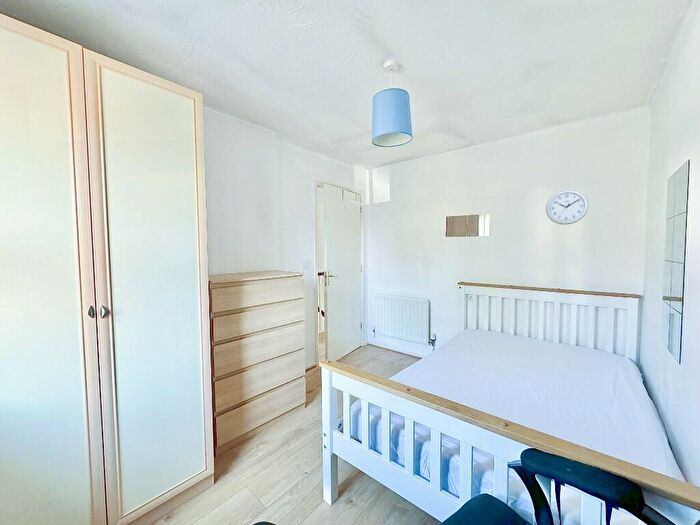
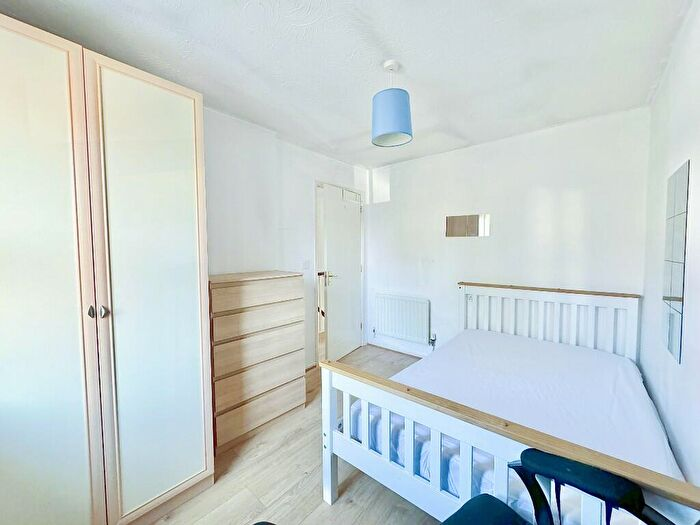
- wall clock [545,189,590,226]
